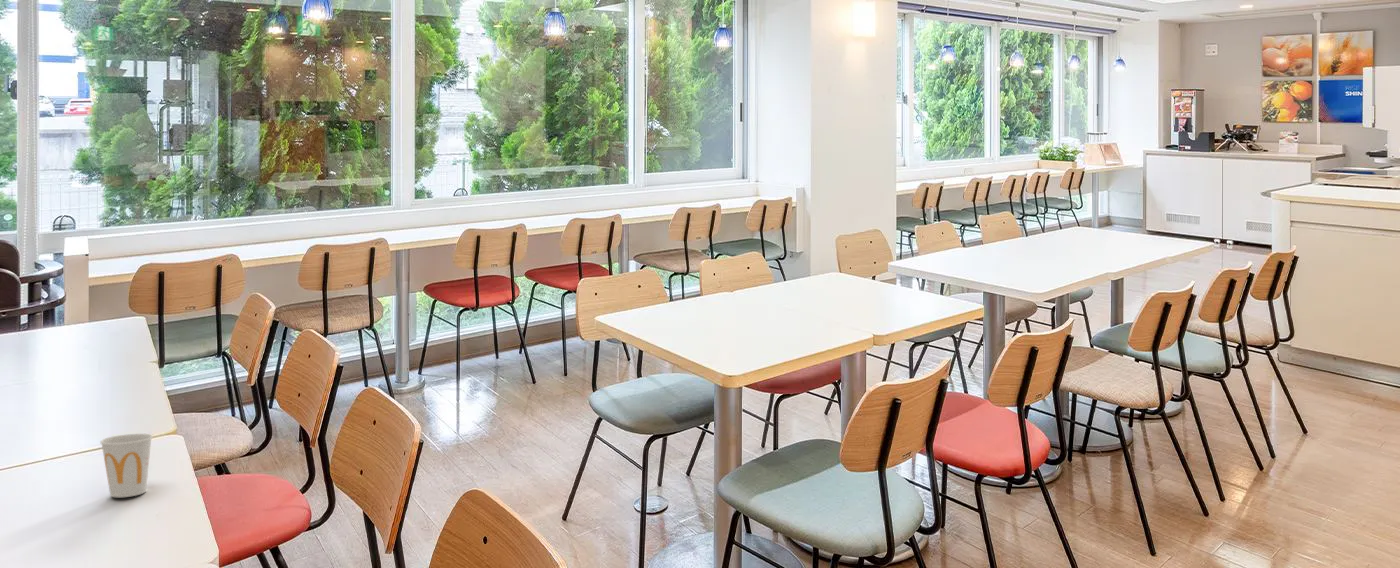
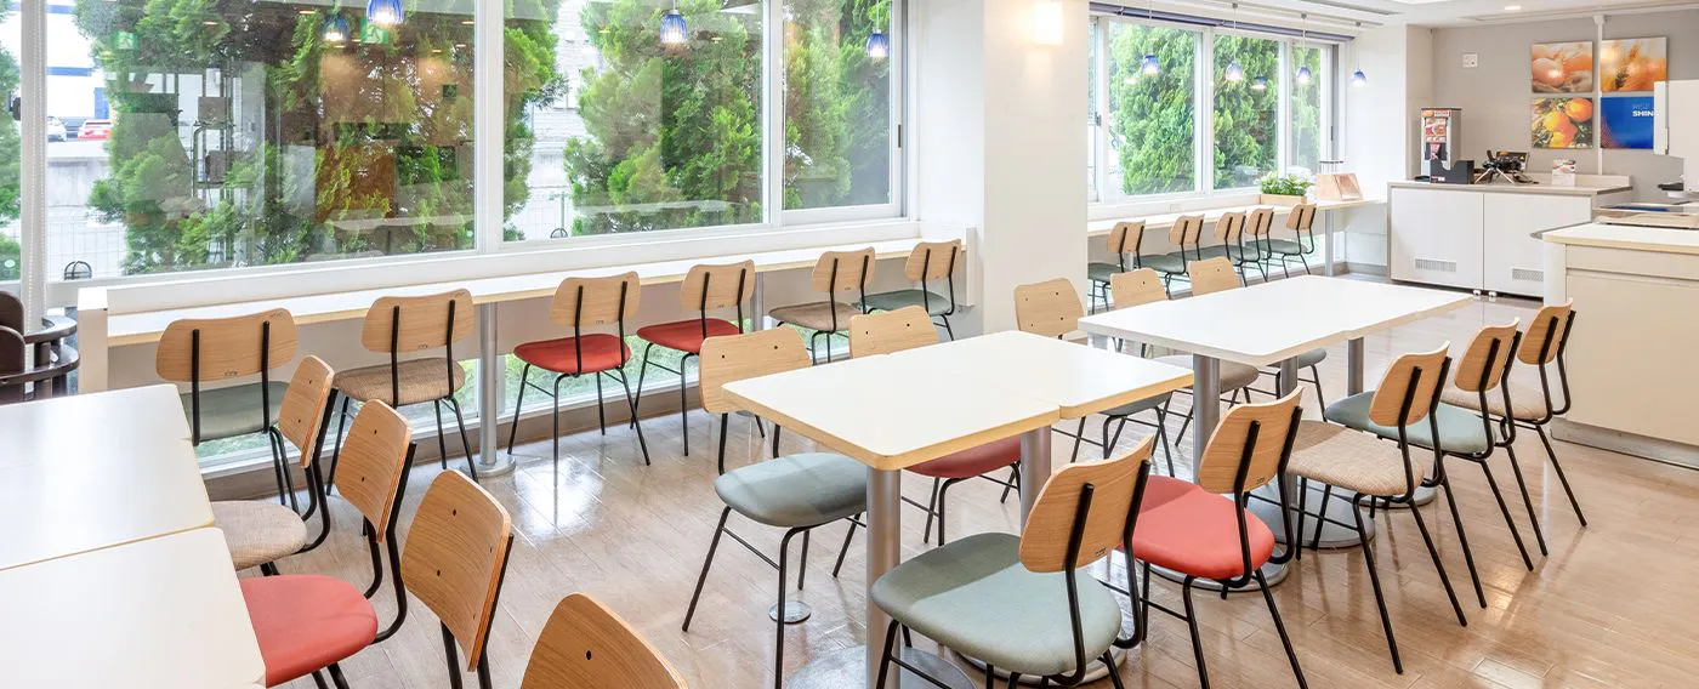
- cup [99,433,154,498]
